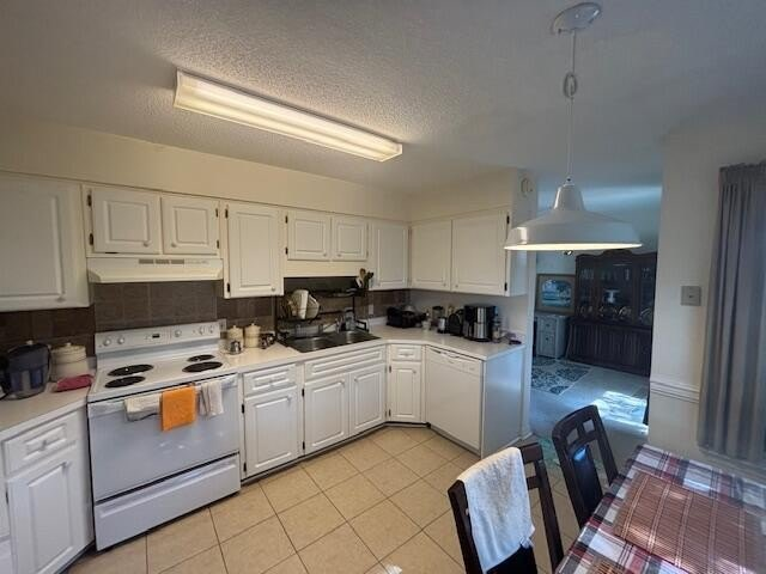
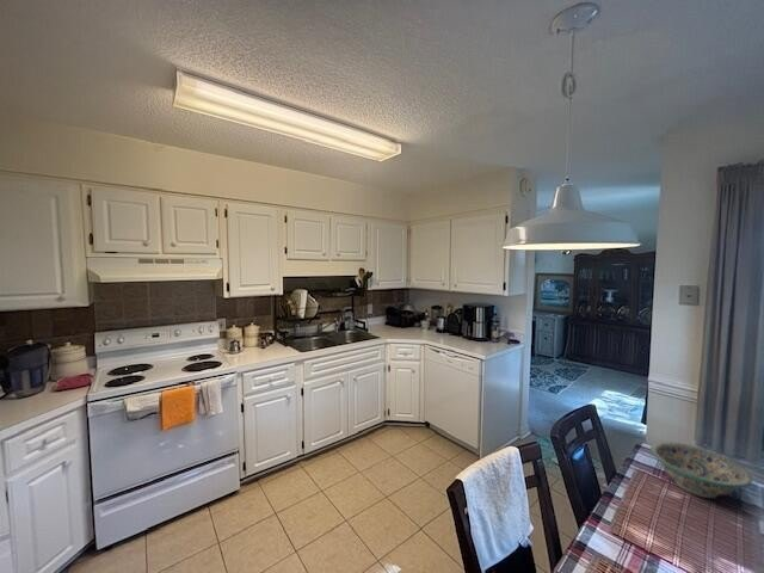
+ decorative bowl [649,440,753,499]
